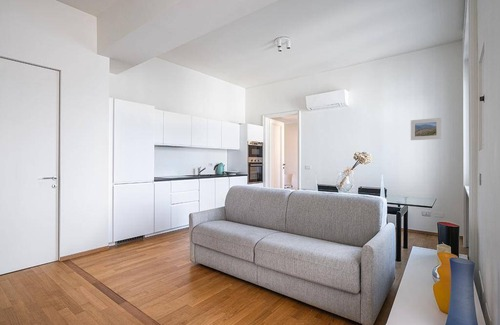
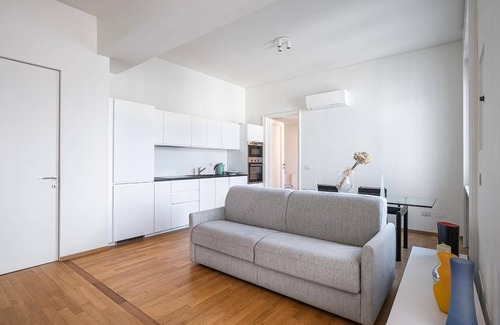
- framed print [410,117,442,141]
